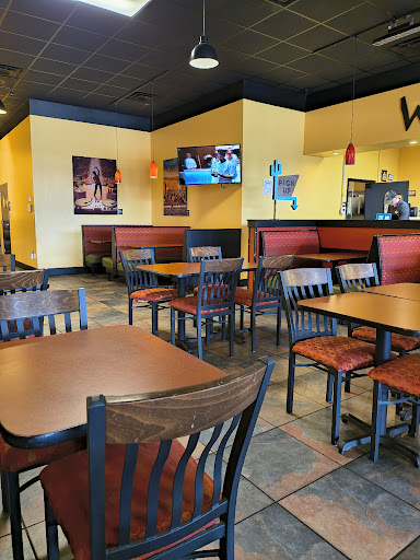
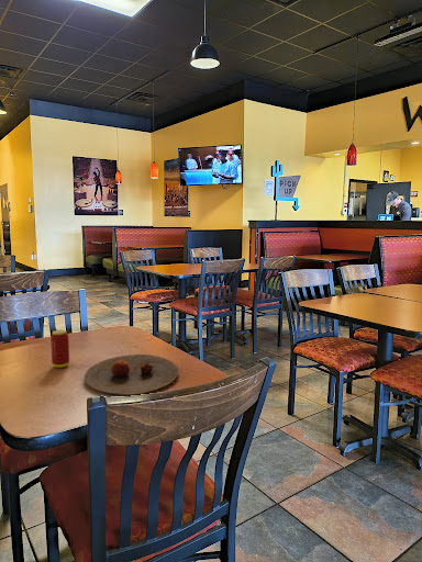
+ beverage can [49,329,70,369]
+ plate [84,353,179,395]
